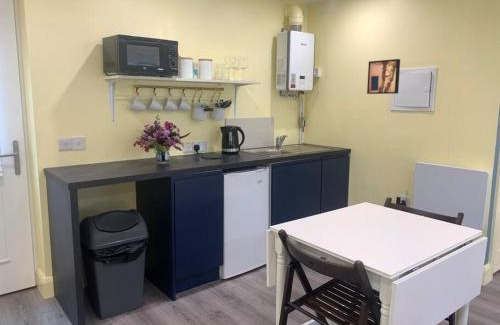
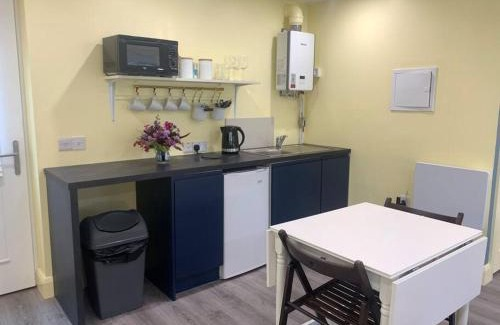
- wall art [366,58,401,95]
